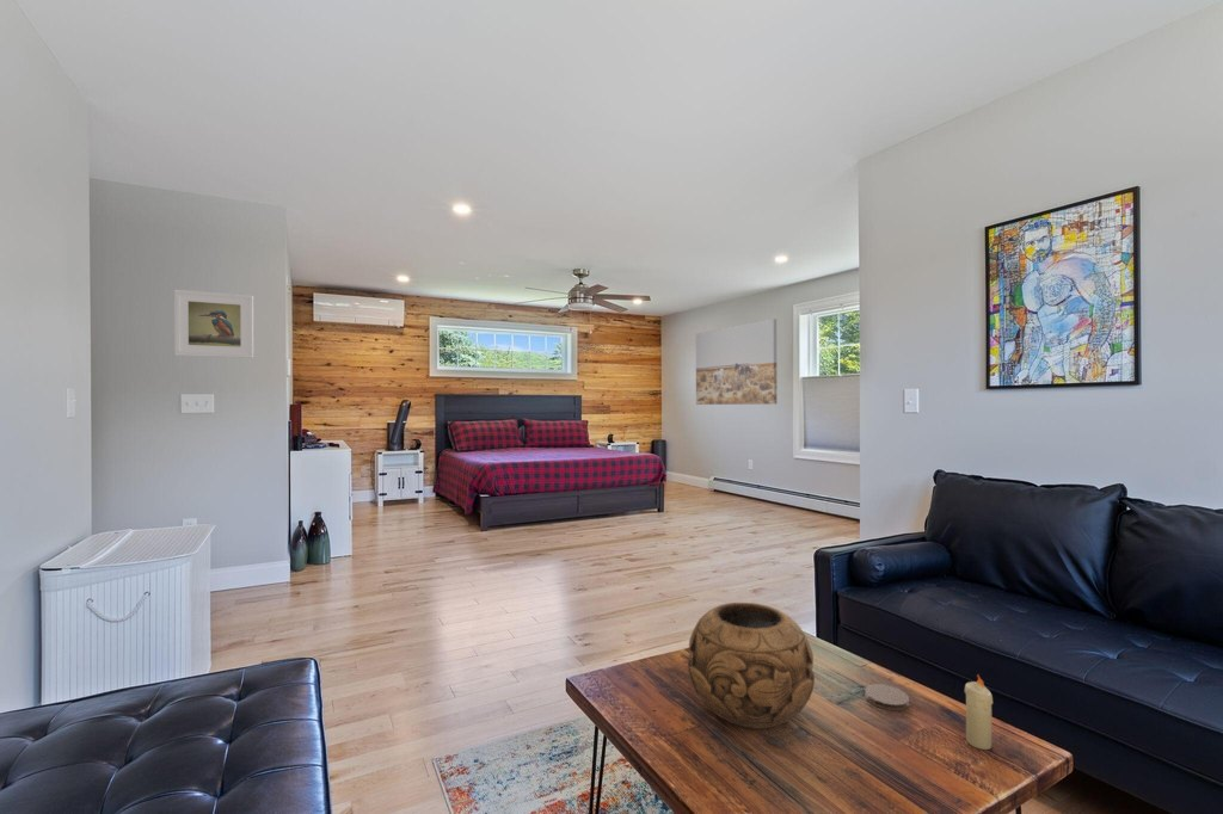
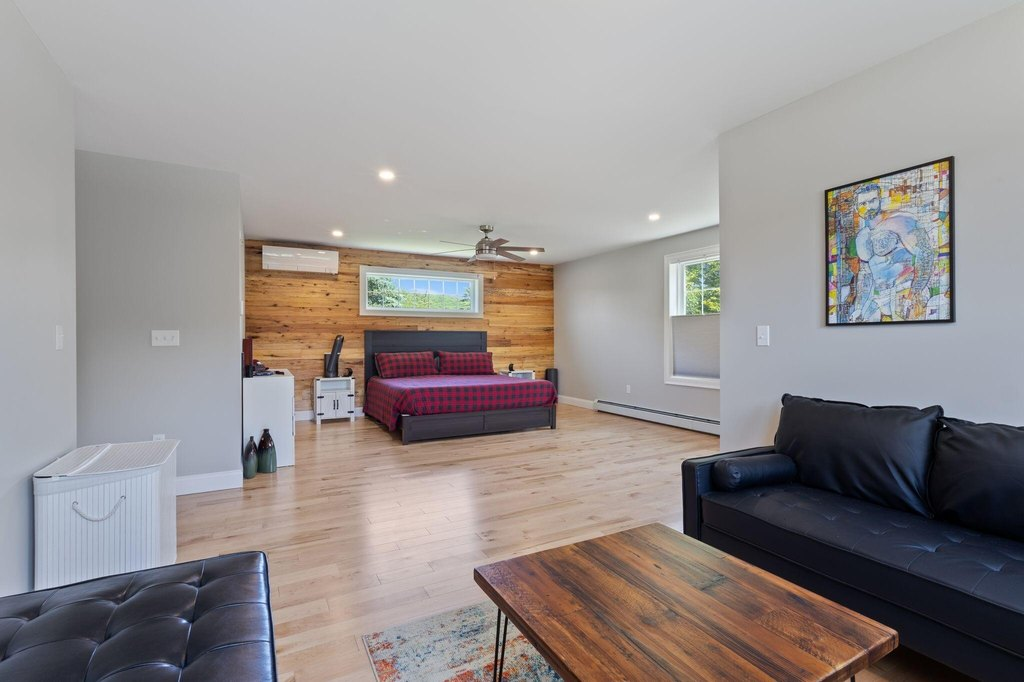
- coaster [864,683,910,711]
- wall art [695,317,778,406]
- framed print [173,288,254,359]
- decorative bowl [687,602,816,730]
- candle [964,673,994,751]
